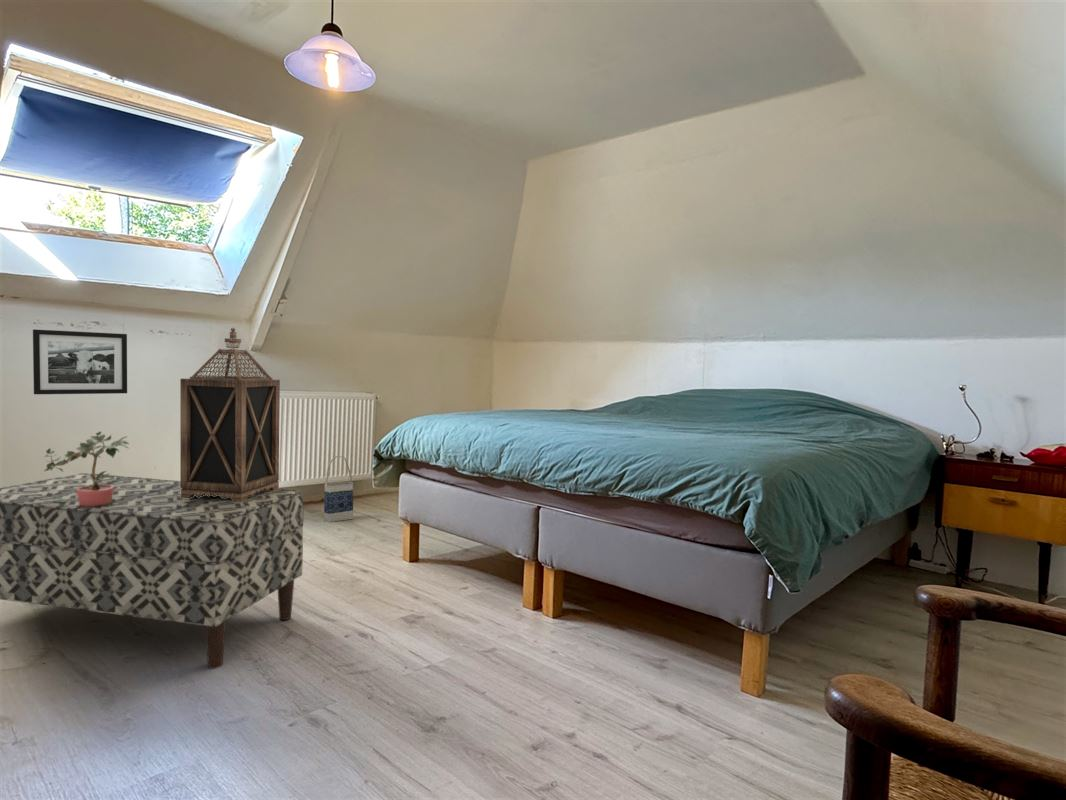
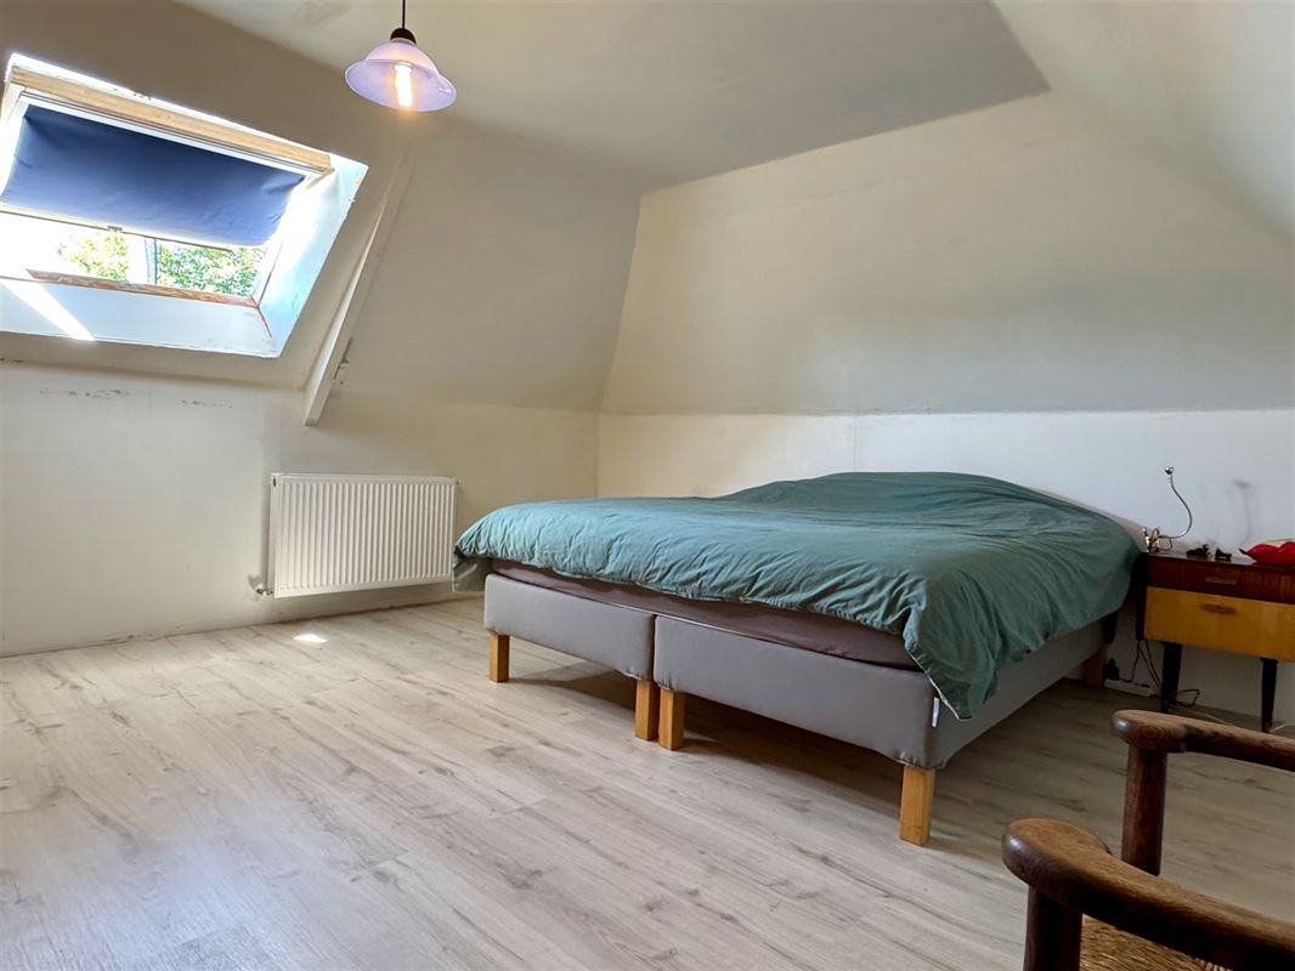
- bench [0,472,305,670]
- lantern [179,327,281,502]
- bag [323,455,354,523]
- picture frame [32,328,128,395]
- potted plant [43,430,130,506]
